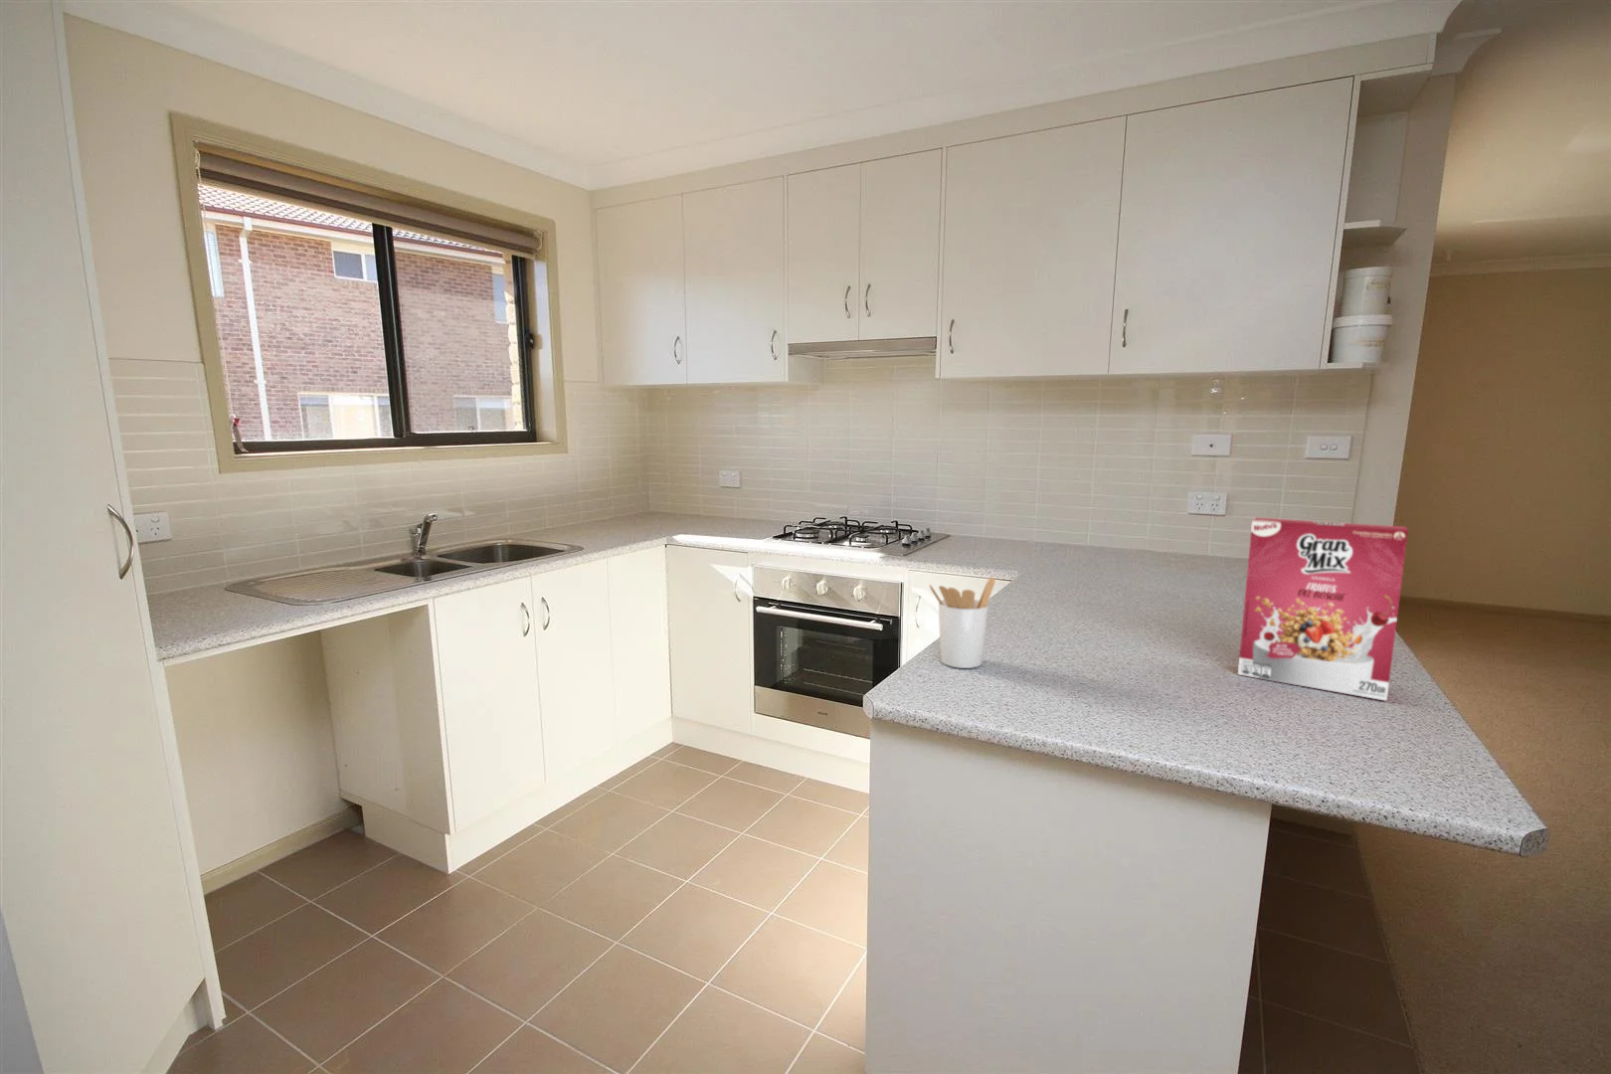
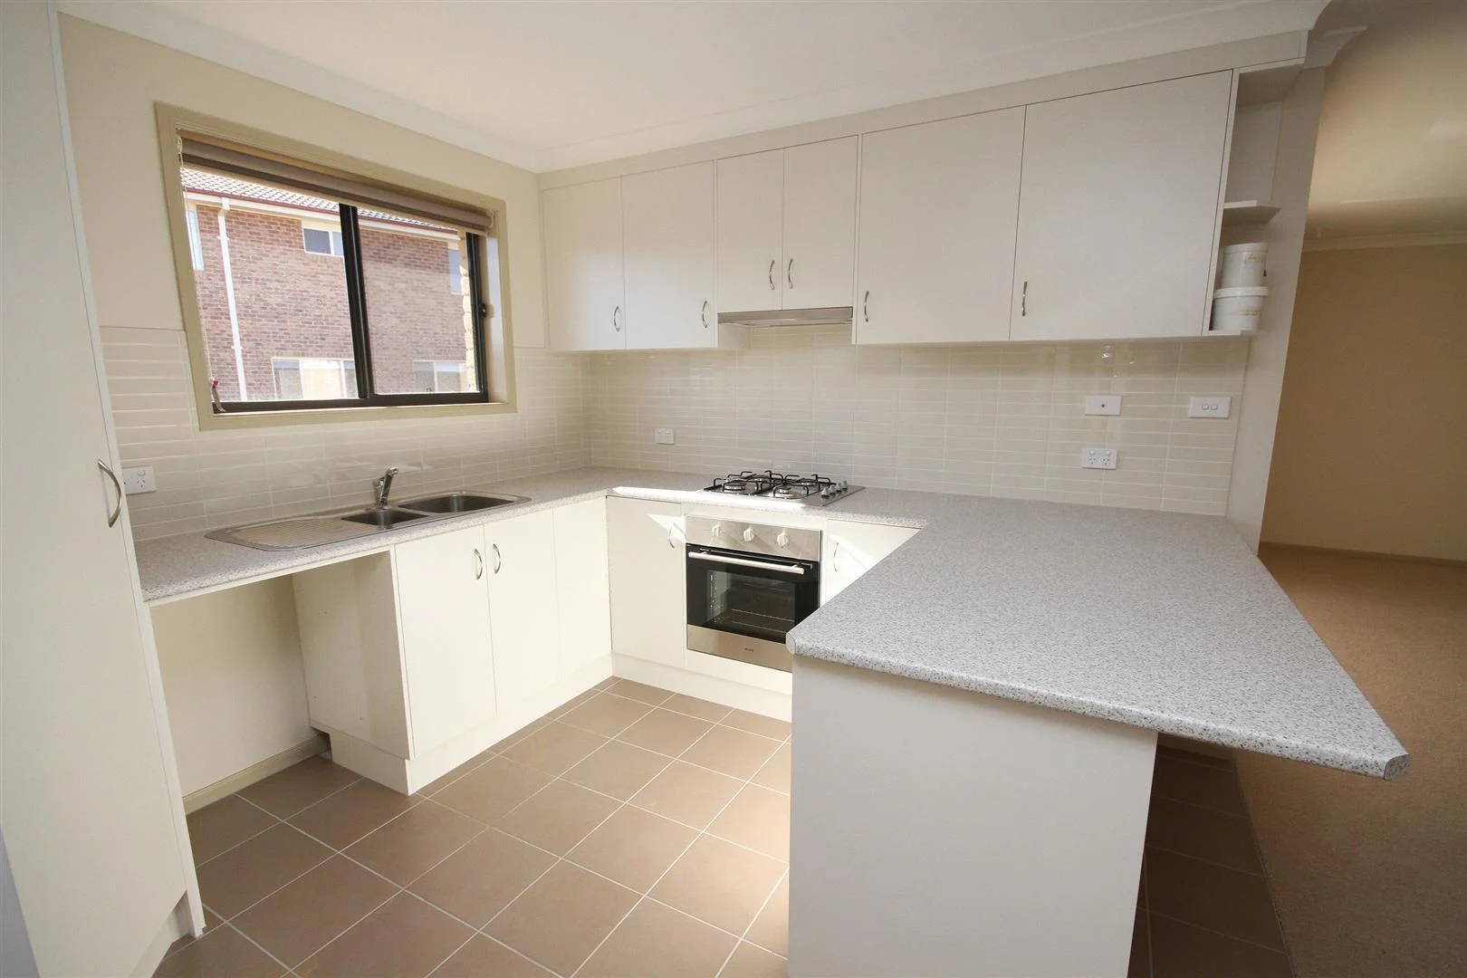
- utensil holder [928,575,996,669]
- cereal box [1237,517,1410,702]
